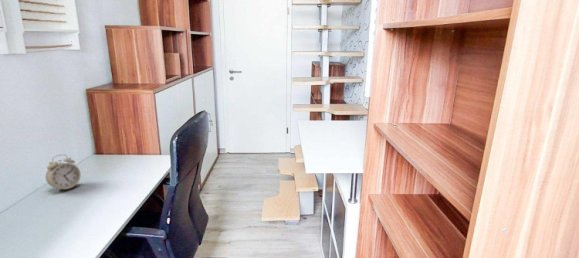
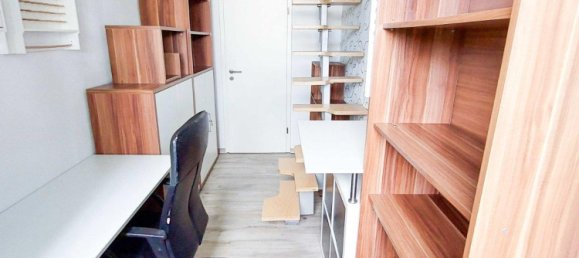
- alarm clock [45,154,82,193]
